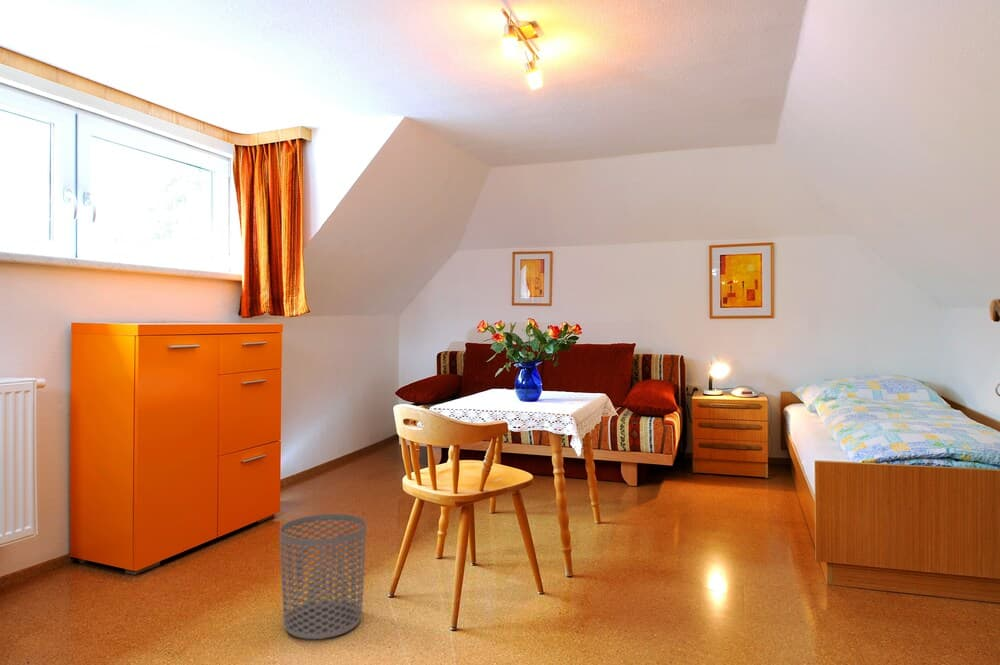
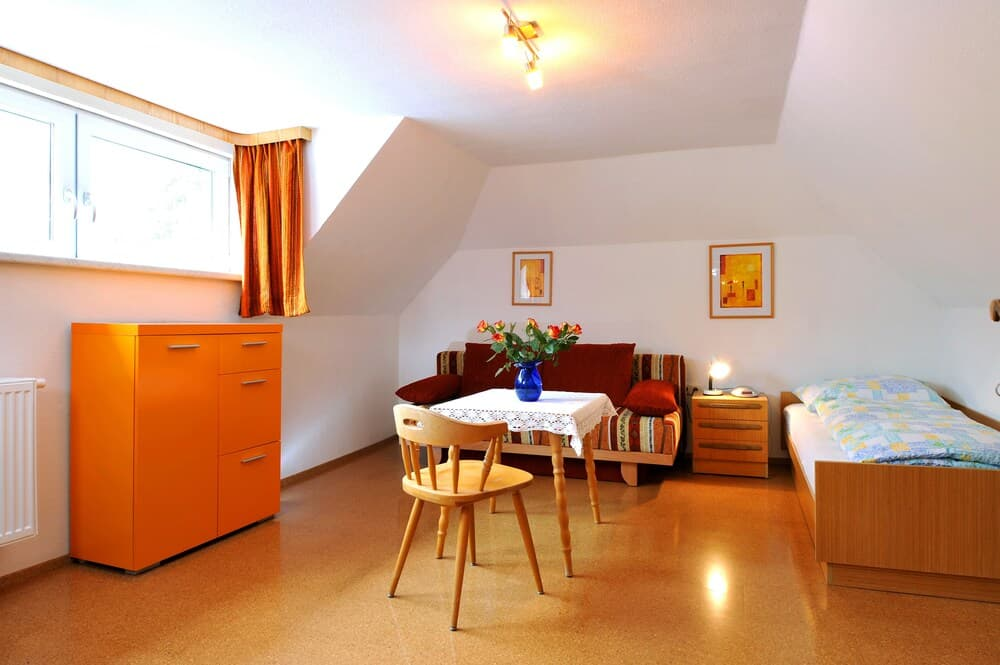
- waste bin [279,513,367,640]
